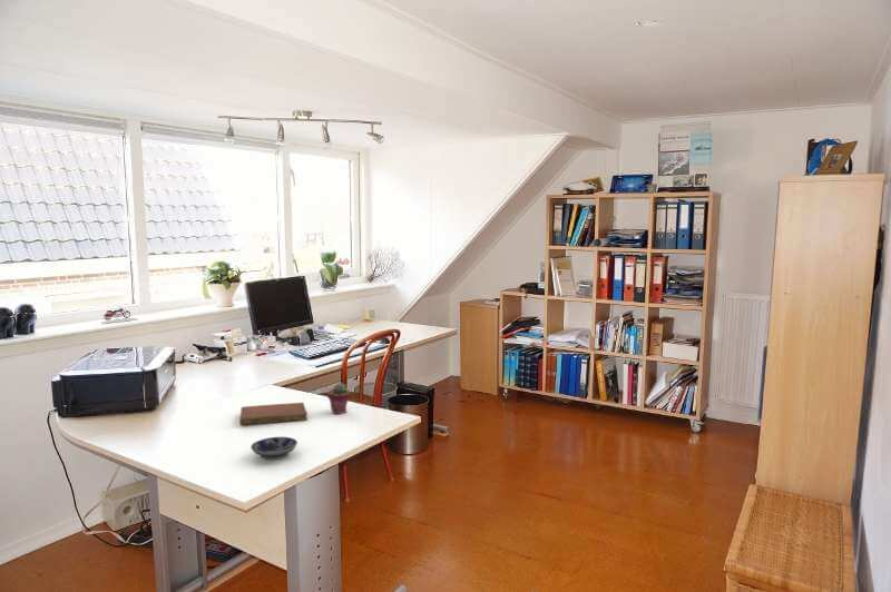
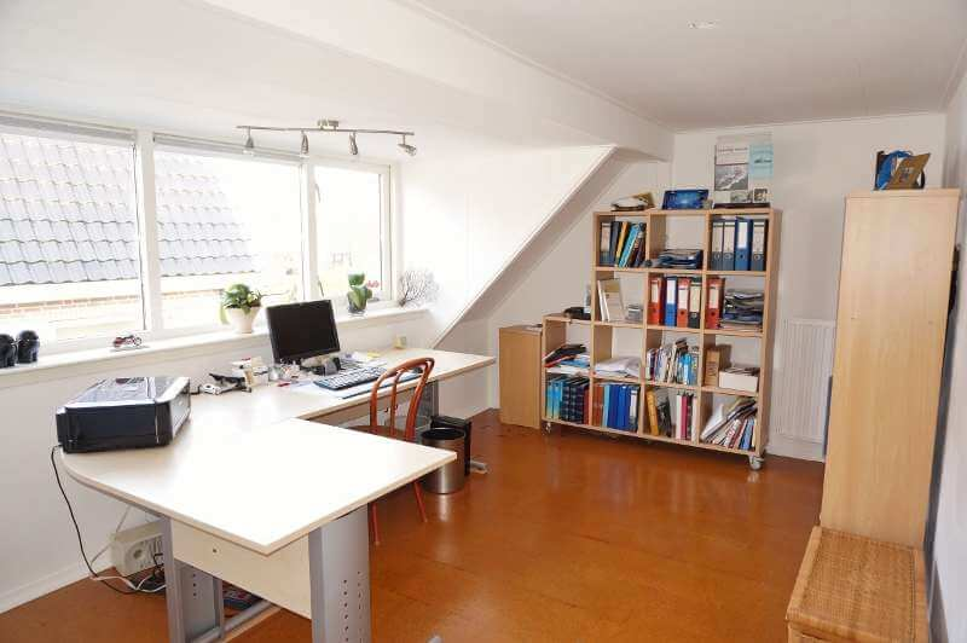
- bowl [249,436,298,461]
- notebook [238,402,307,426]
- potted succulent [326,382,351,415]
